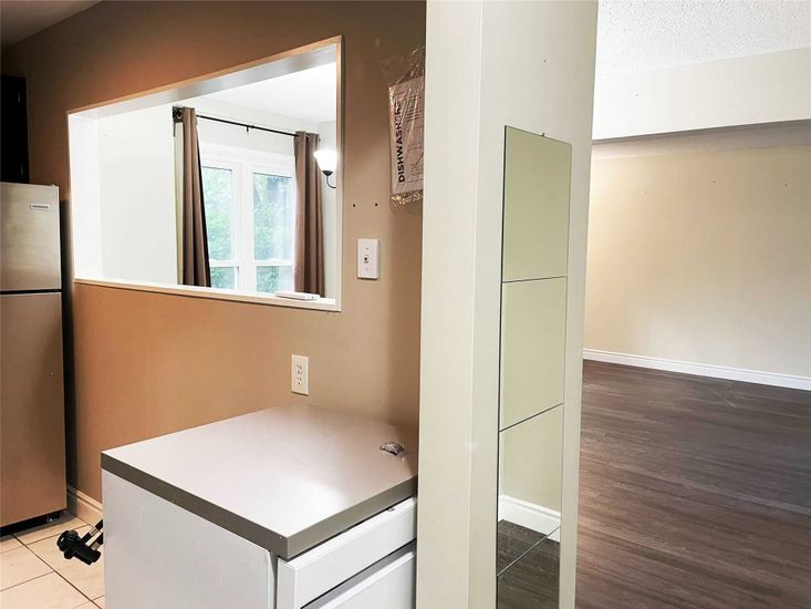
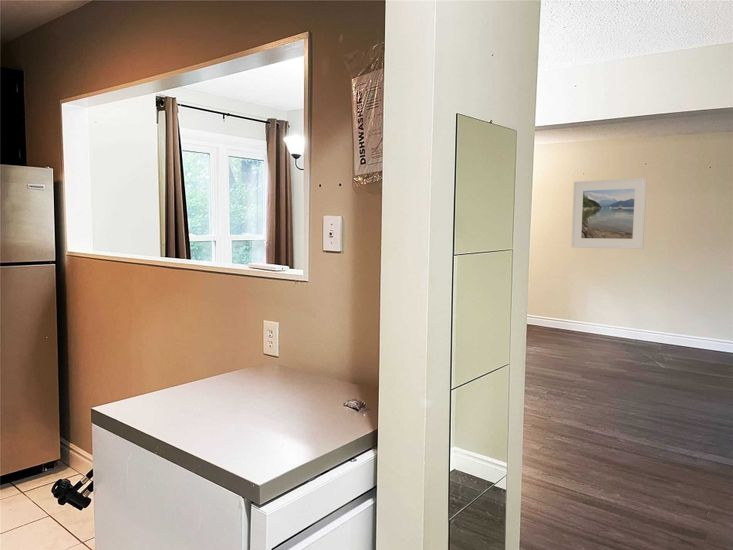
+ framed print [570,177,648,250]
